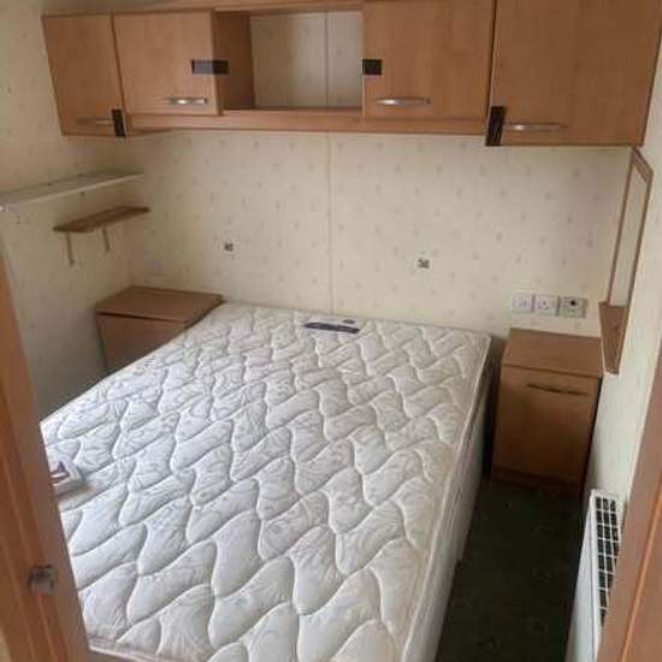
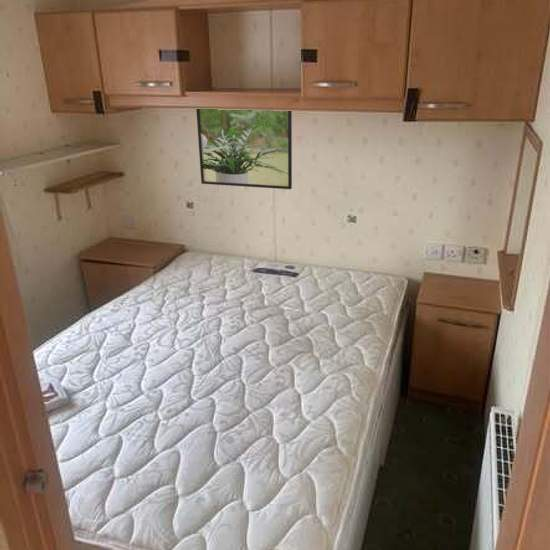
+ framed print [195,108,293,190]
